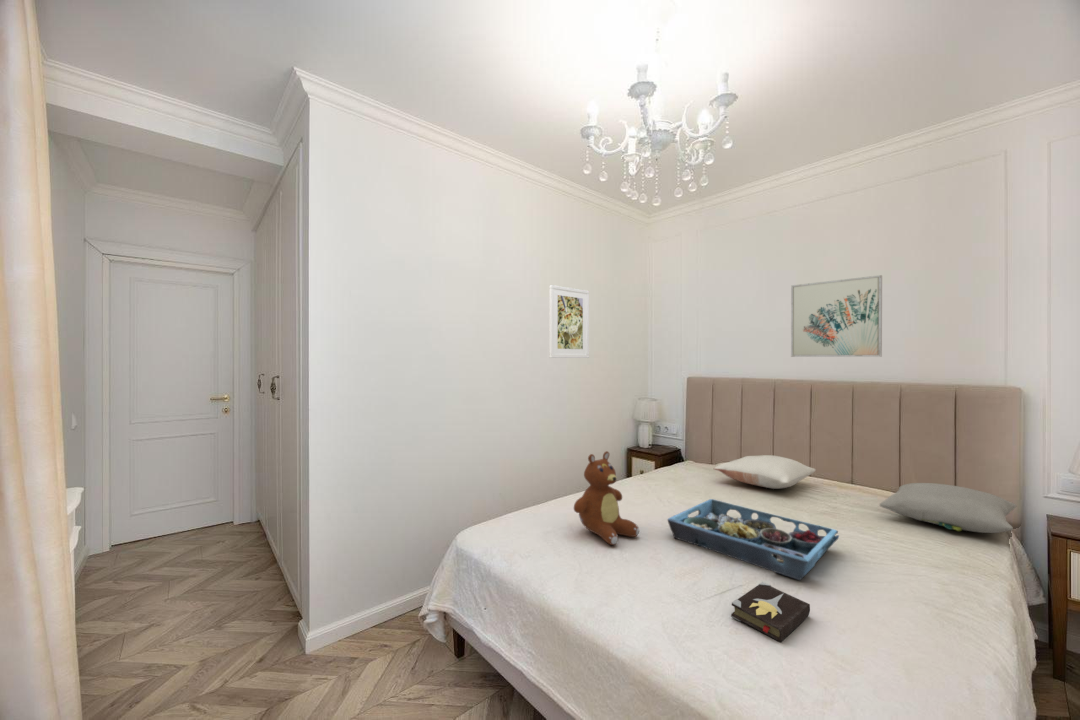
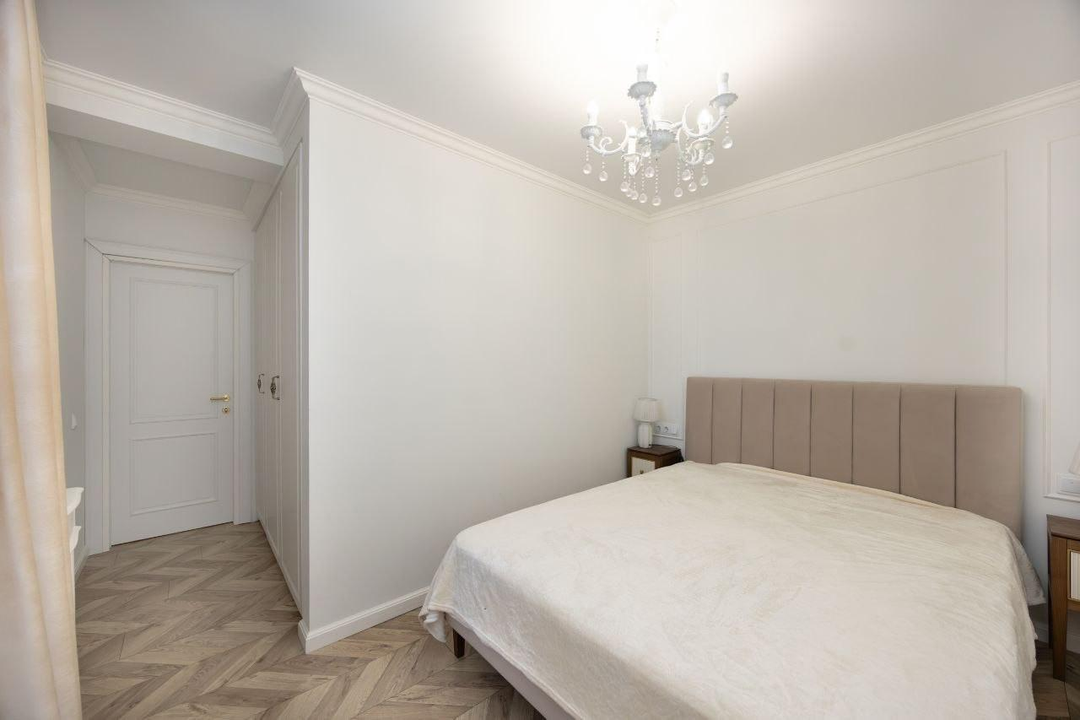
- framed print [548,284,590,359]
- teddy bear [573,450,640,546]
- wall art [790,274,883,358]
- pillow [879,482,1017,534]
- serving tray [666,498,840,581]
- pillow [713,454,817,490]
- hardback book [730,581,811,643]
